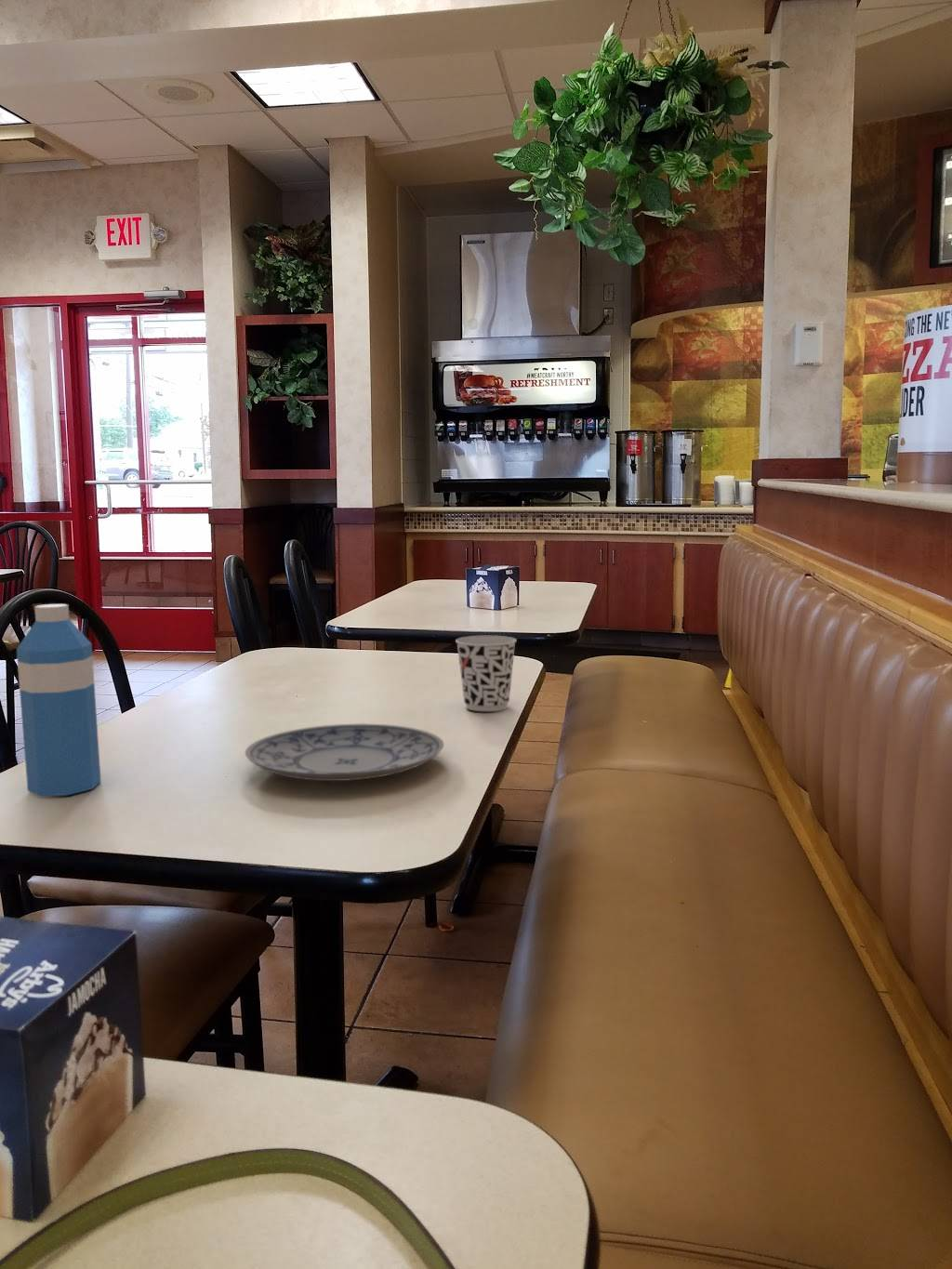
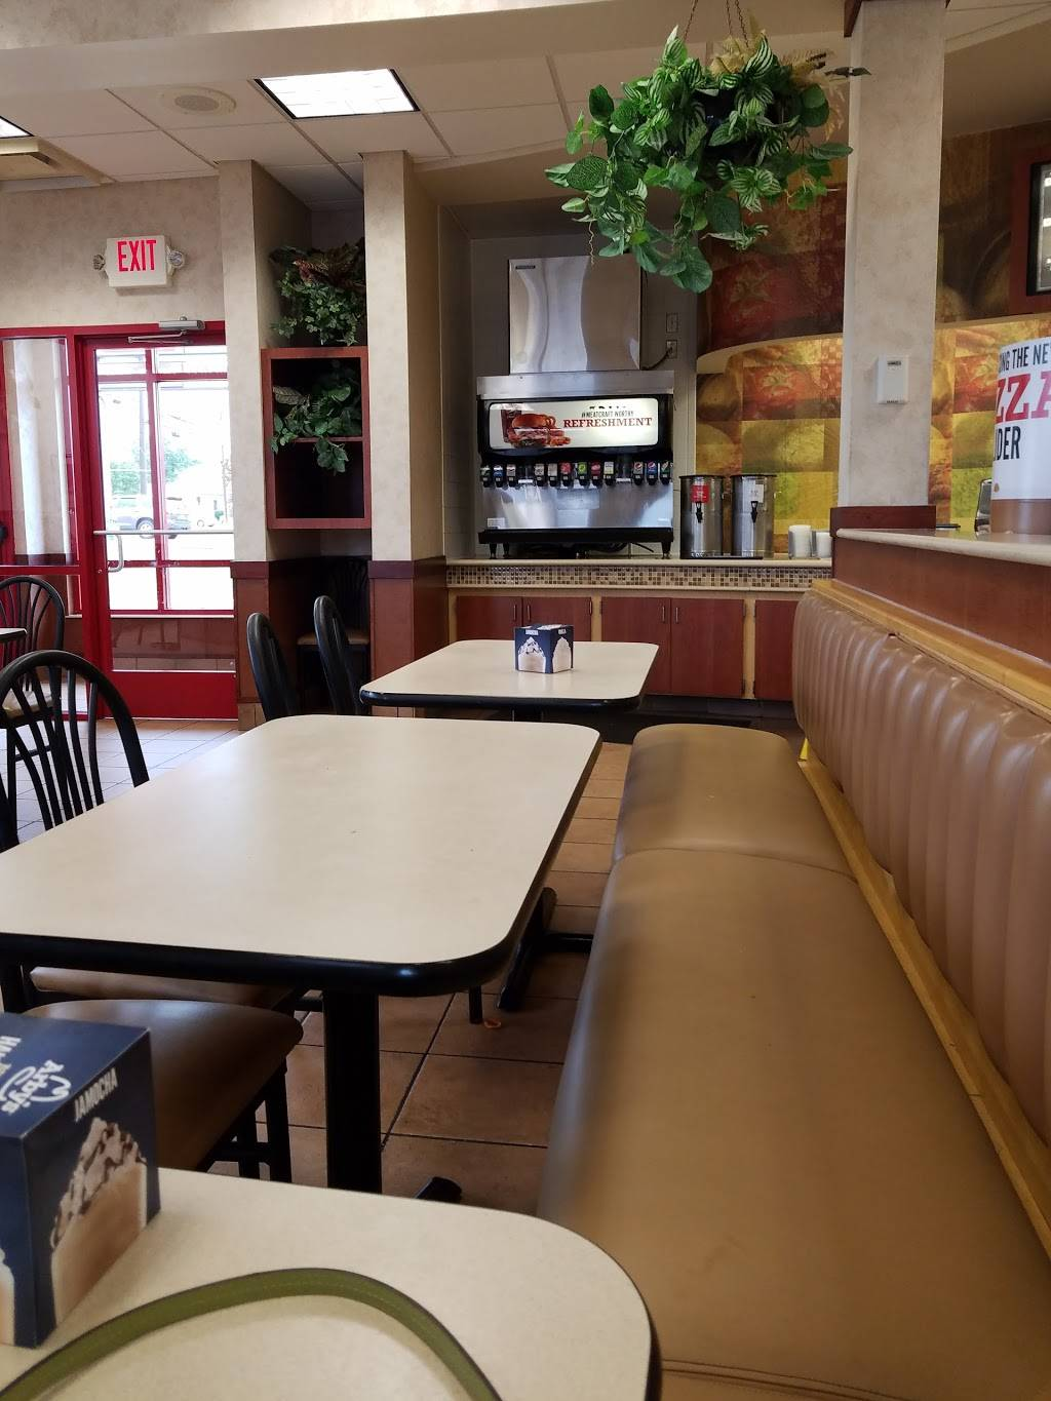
- water bottle [16,603,102,797]
- cup [455,635,518,712]
- plate [245,722,444,782]
